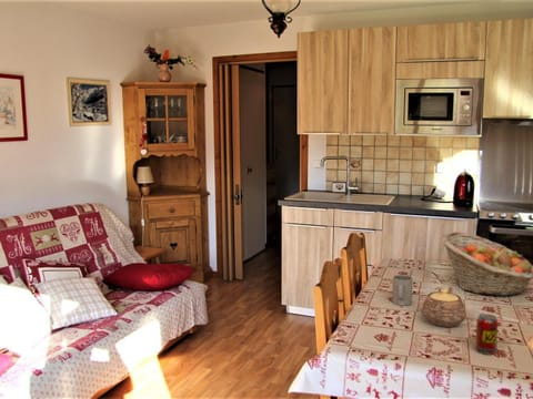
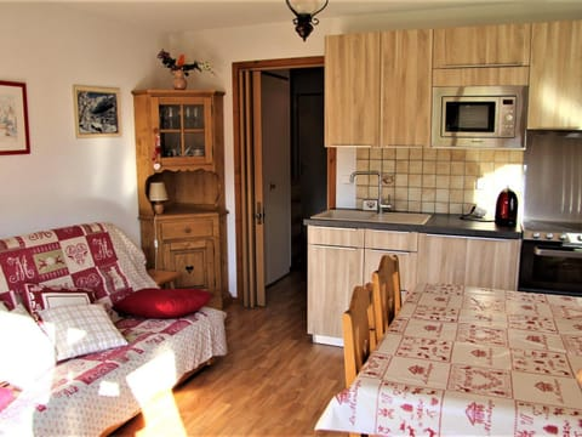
- beverage can [474,313,500,356]
- mug [391,274,414,306]
- fruit basket [440,231,533,297]
- teapot [421,286,467,328]
